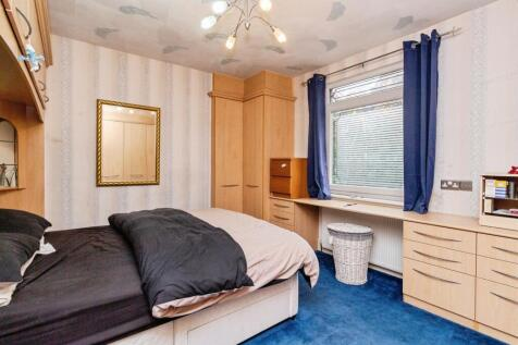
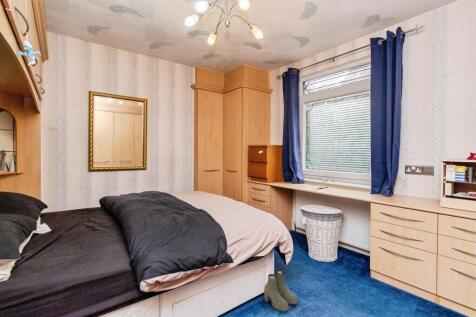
+ boots [263,269,298,313]
